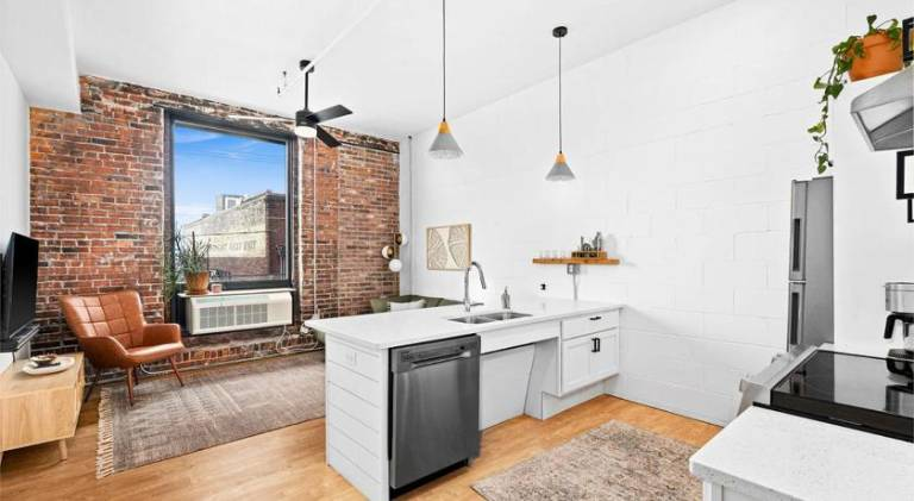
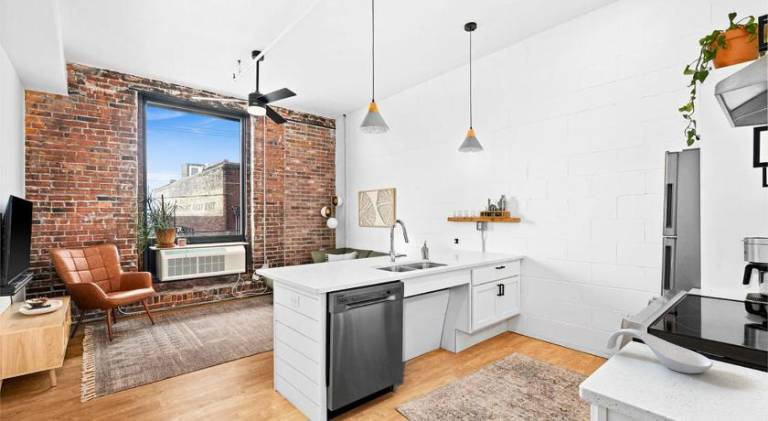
+ spoon rest [605,328,714,375]
